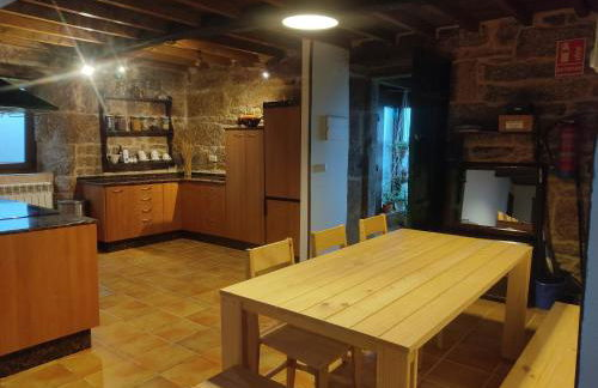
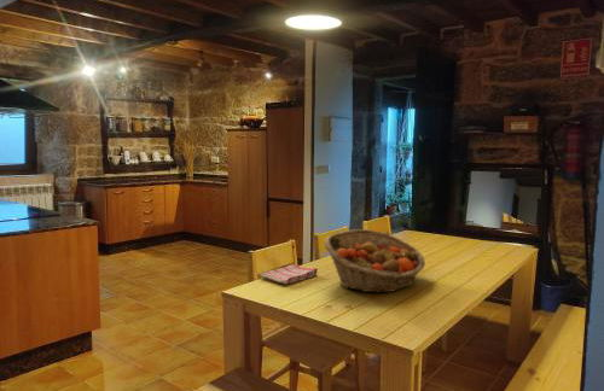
+ fruit basket [324,228,426,293]
+ dish towel [260,263,319,286]
